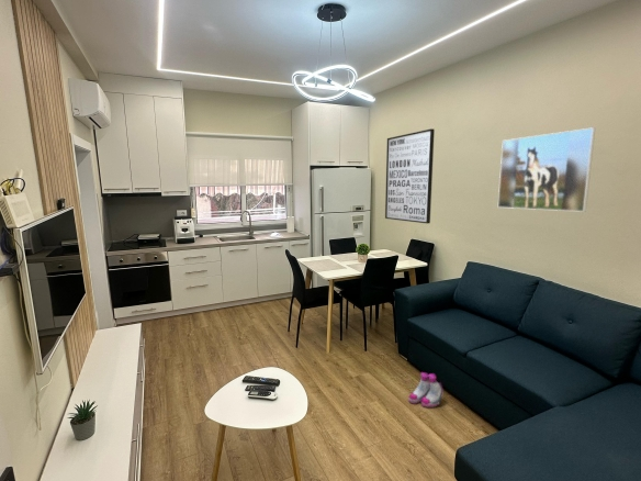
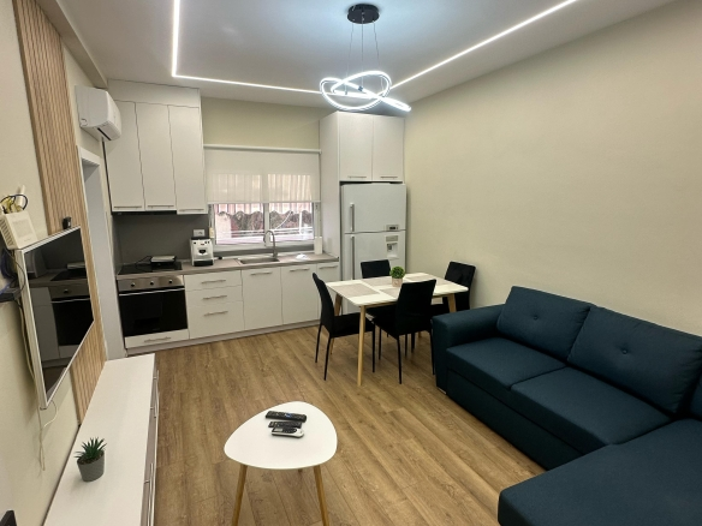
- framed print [497,126,596,213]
- boots [407,371,445,409]
- wall art [384,127,436,225]
